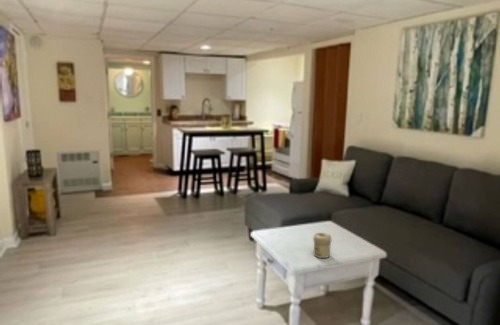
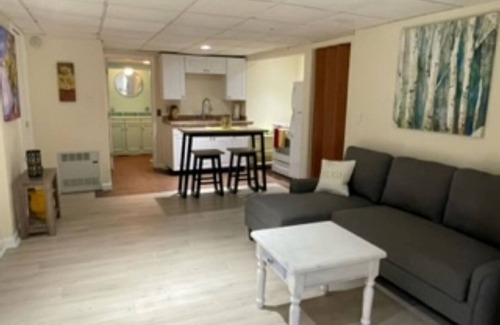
- jar [312,232,333,259]
